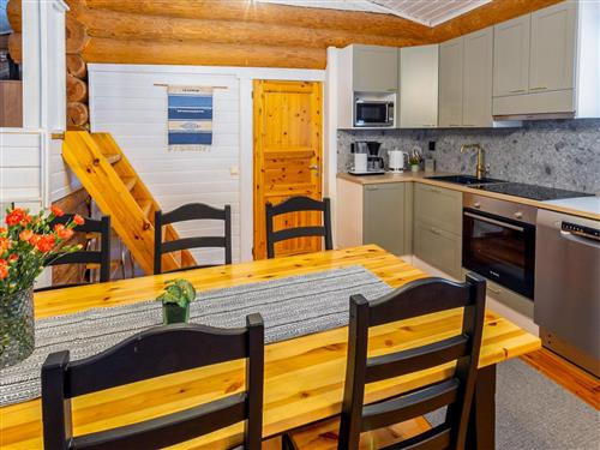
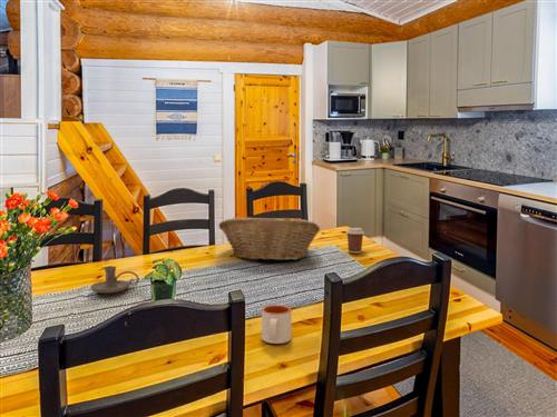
+ coffee cup [345,227,365,255]
+ candle holder [89,265,140,295]
+ mug [261,304,293,345]
+ fruit basket [217,217,321,261]
